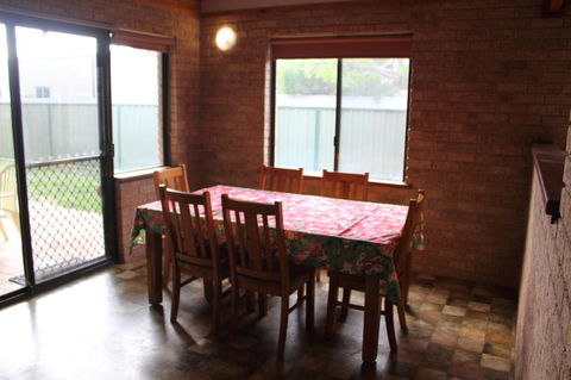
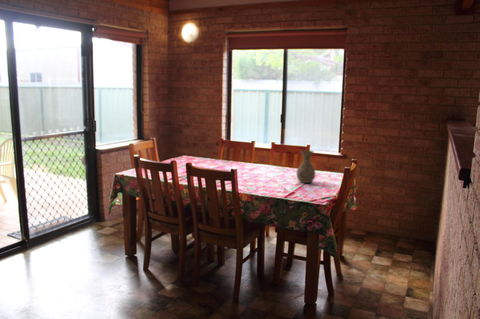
+ vase [295,149,316,184]
